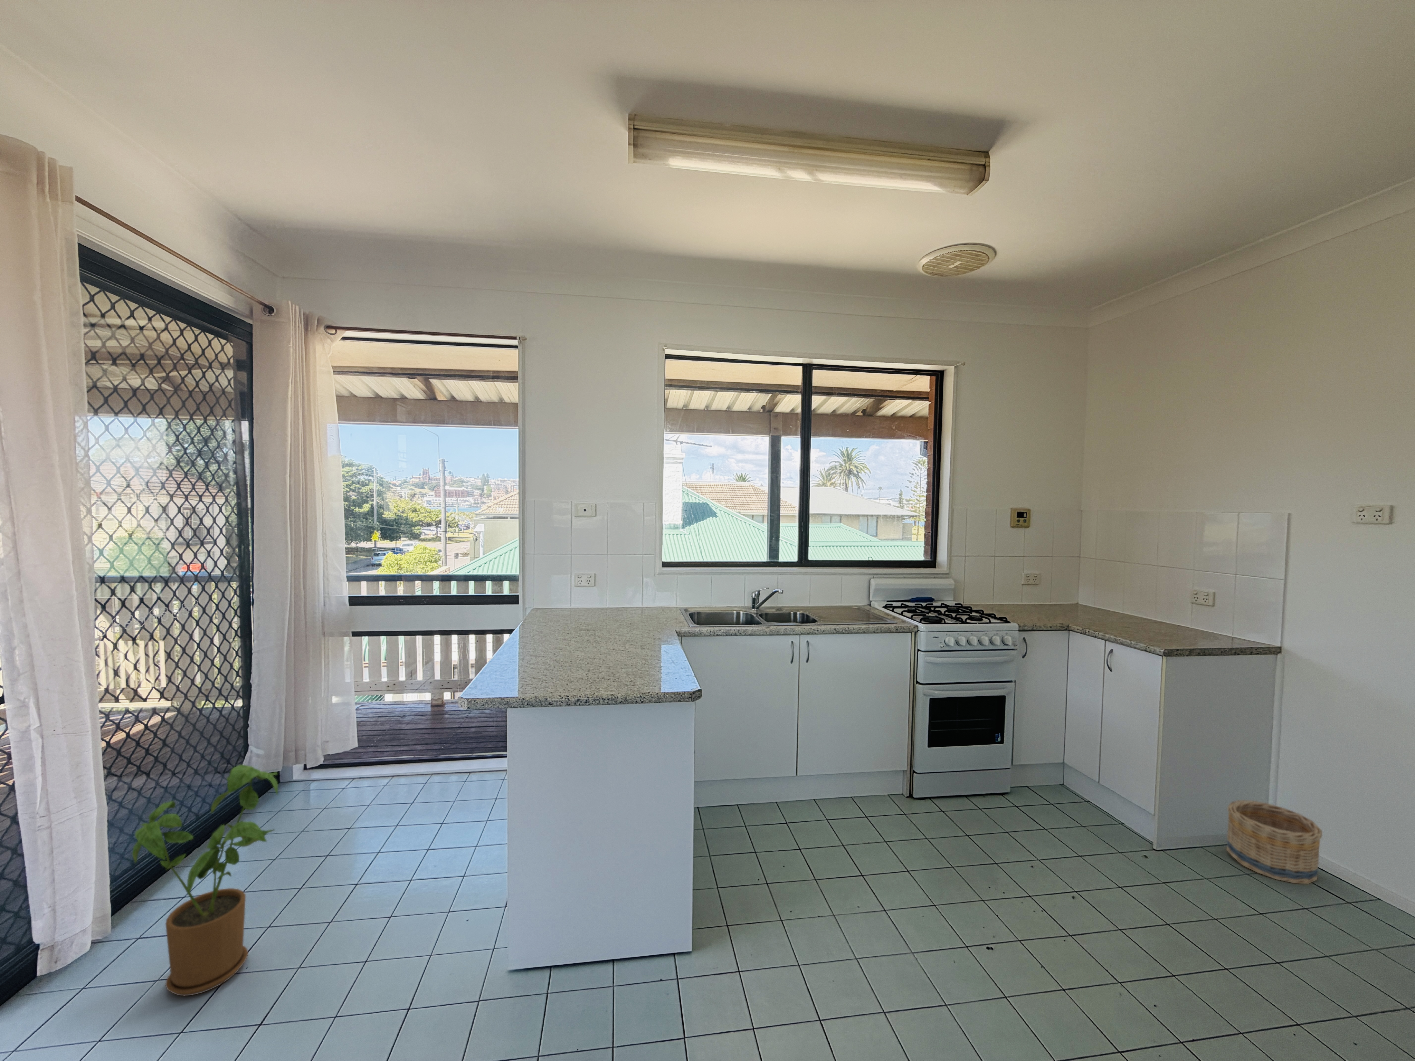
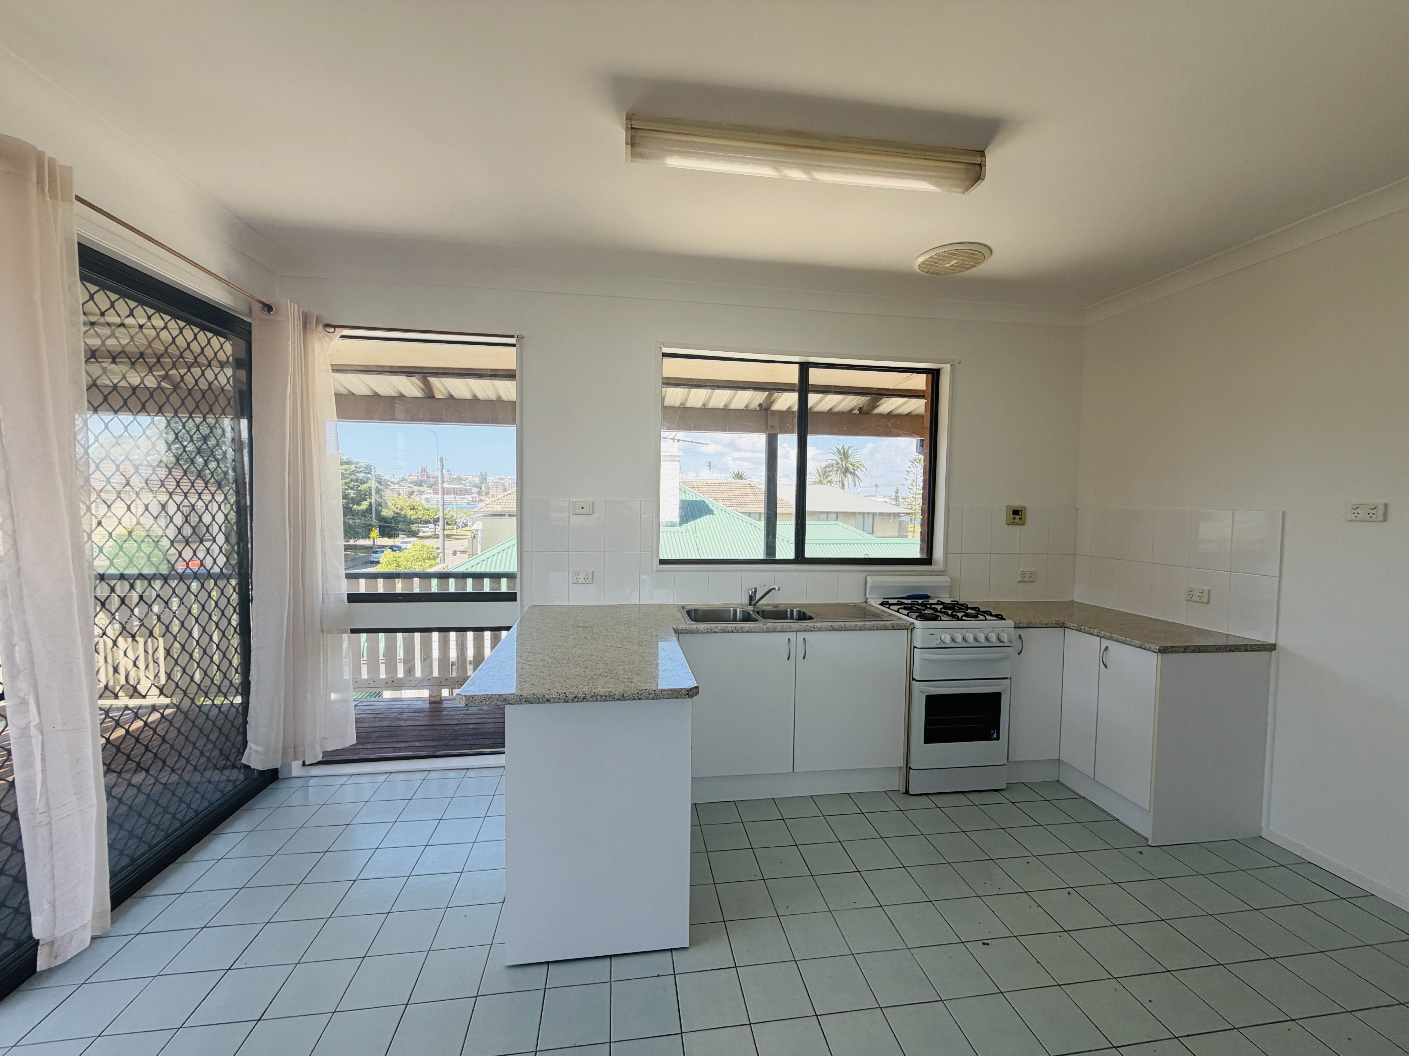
- basket [1227,800,1323,885]
- house plant [131,765,279,996]
